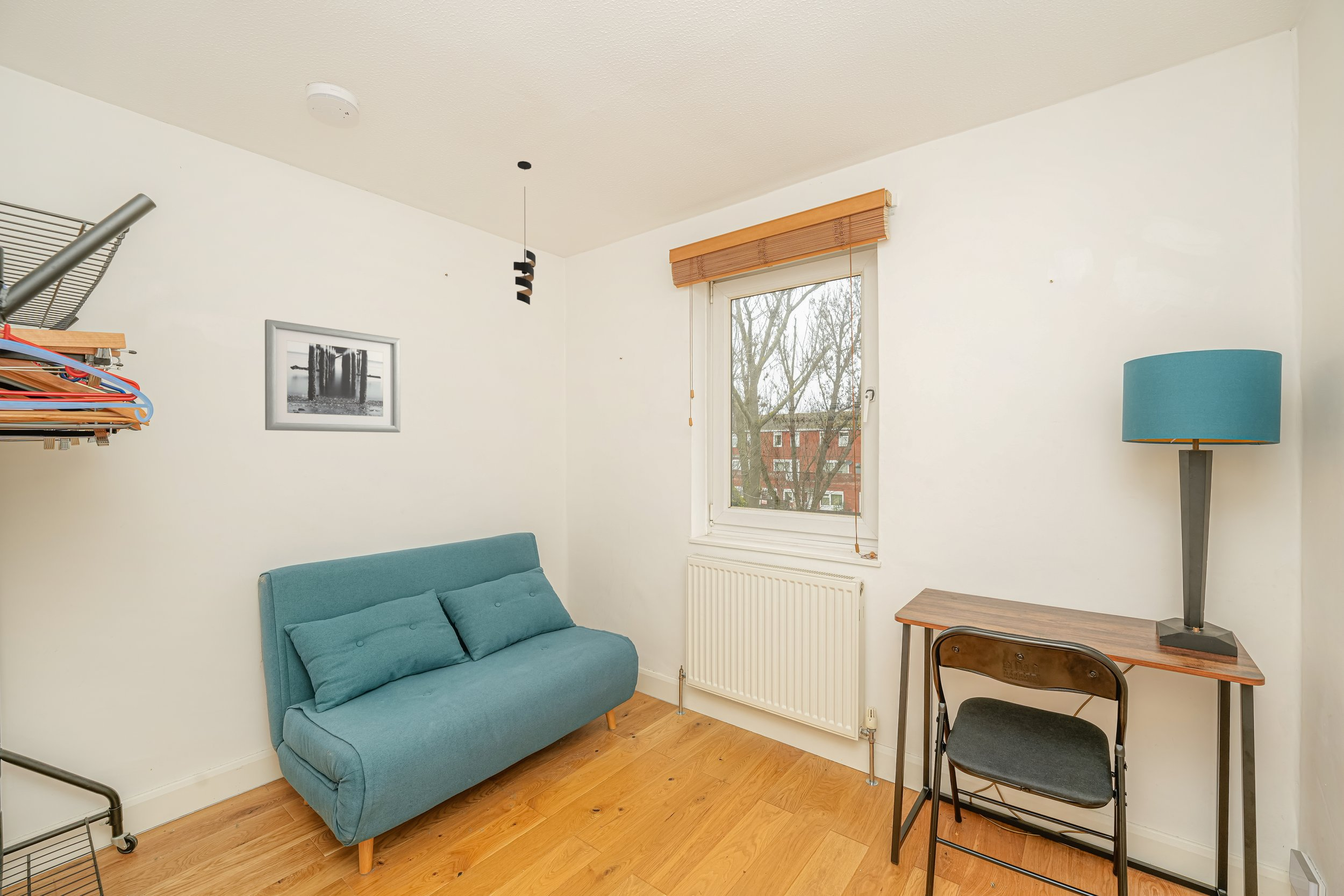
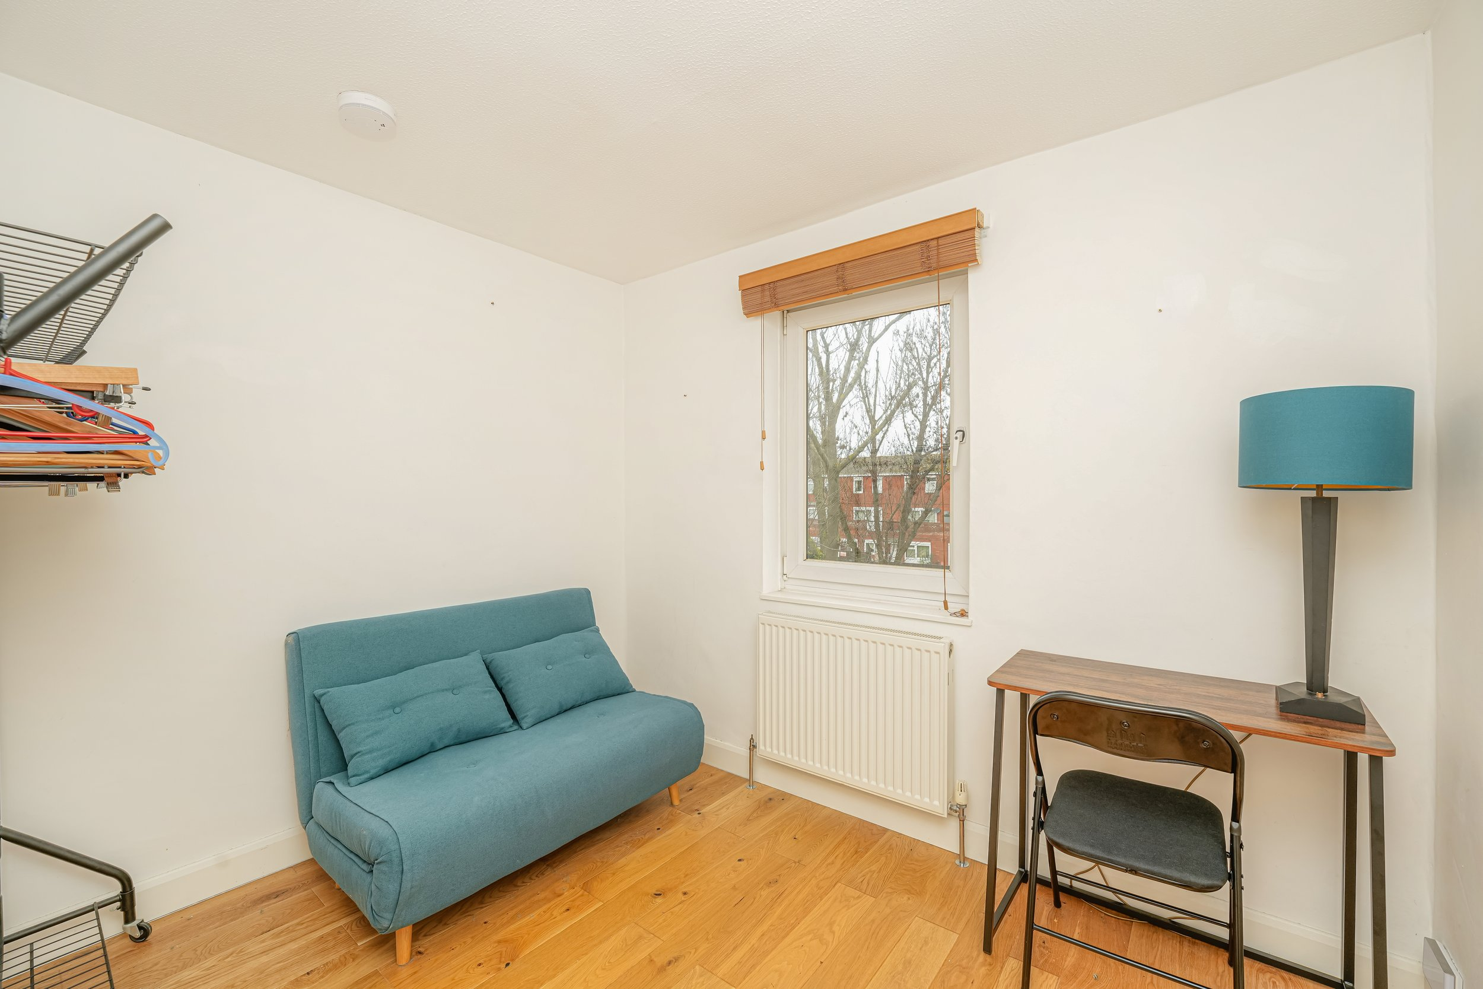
- wall art [264,319,401,433]
- pendant light [513,161,536,305]
